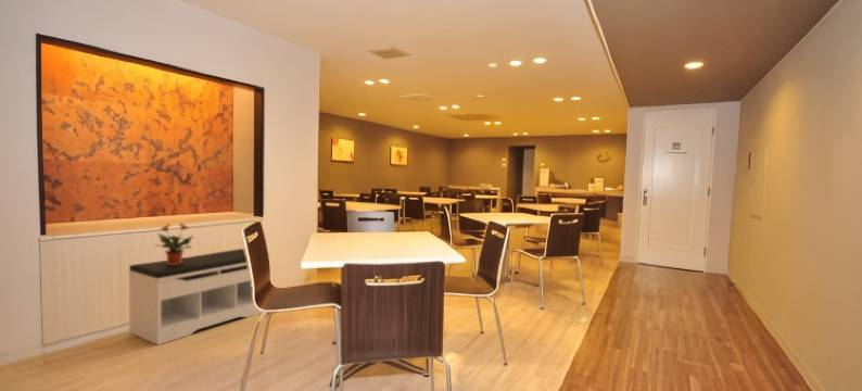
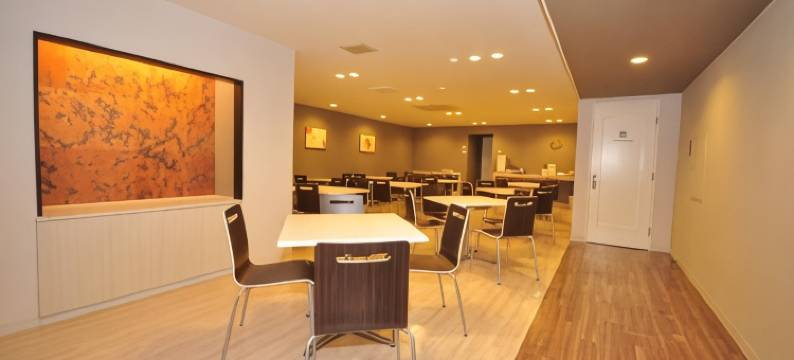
- potted plant [156,222,195,265]
- bench [128,248,271,346]
